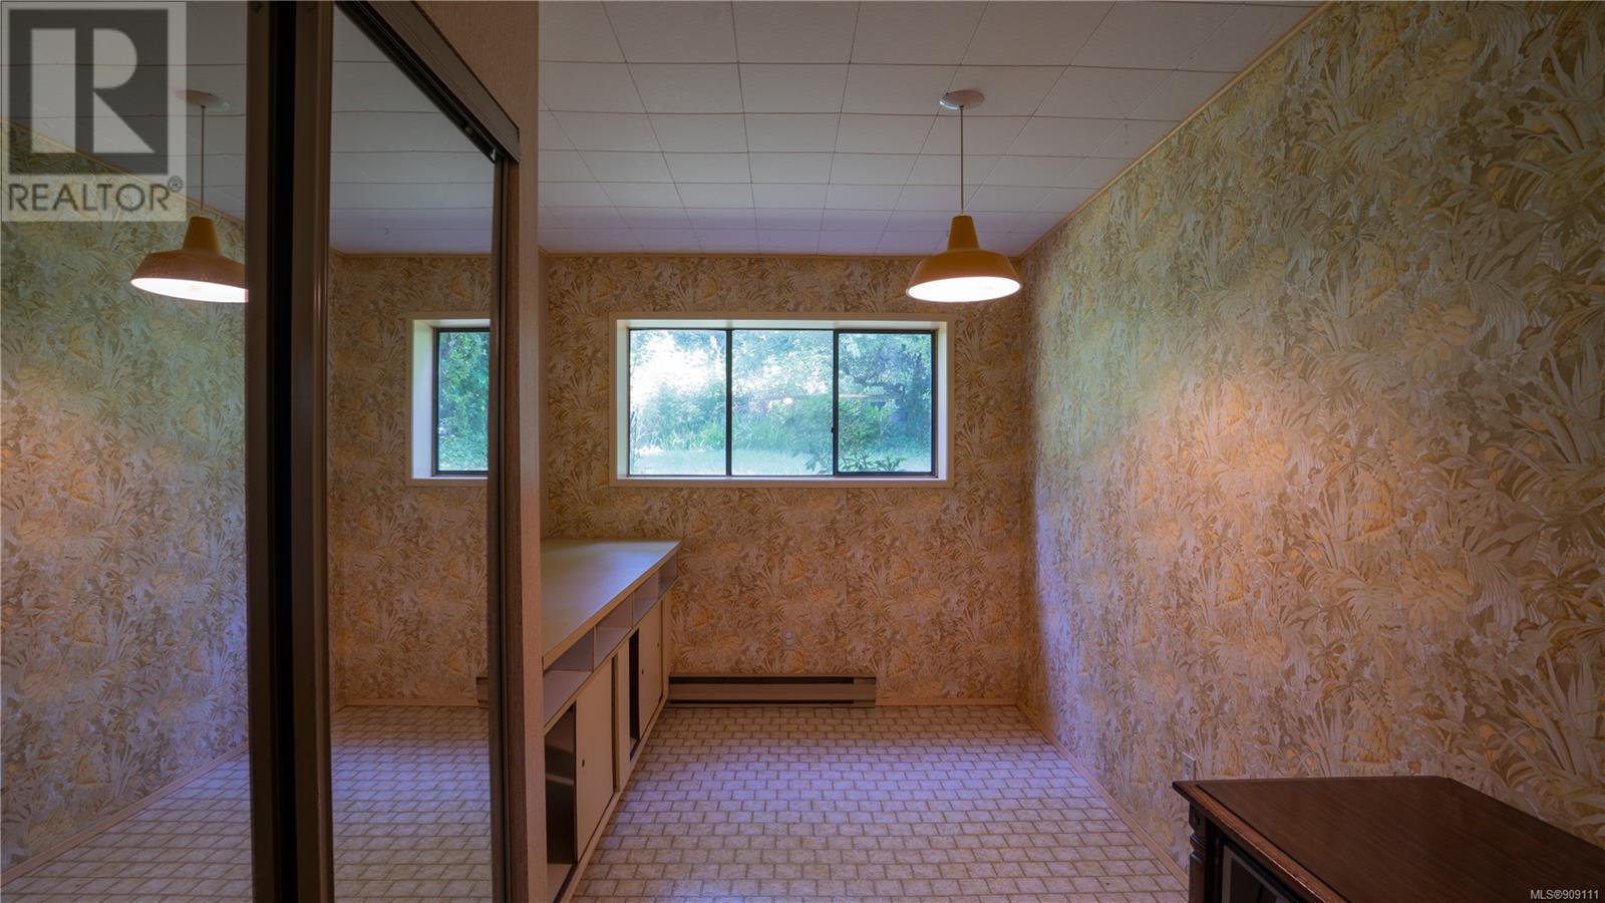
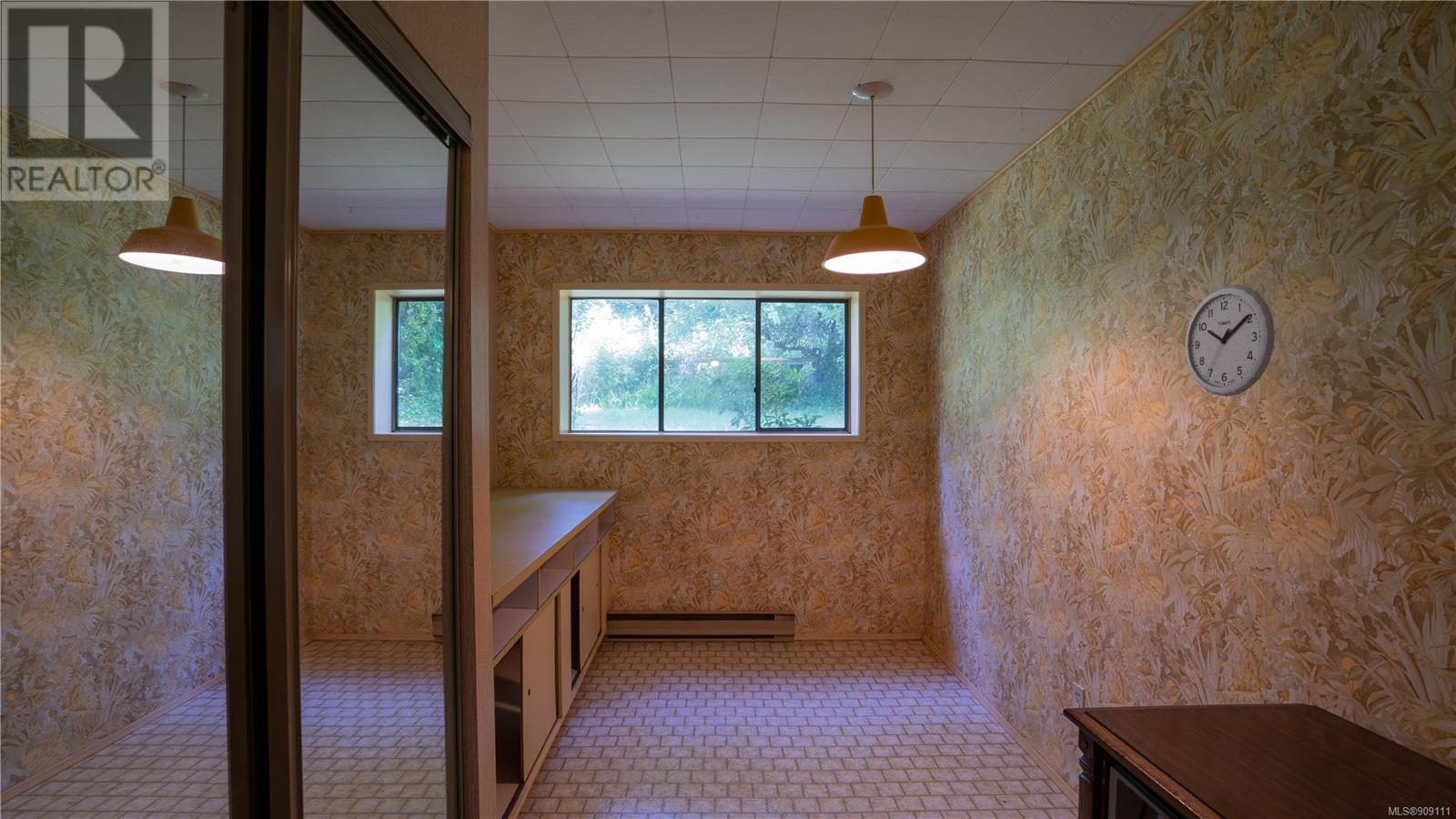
+ wall clock [1185,284,1276,398]
